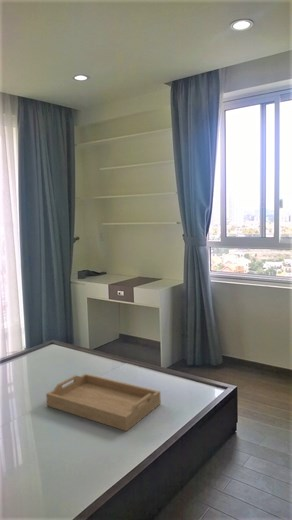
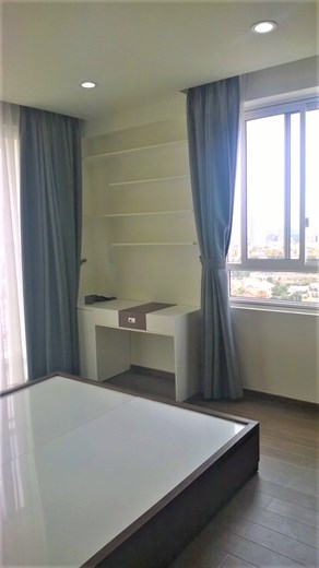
- serving tray [45,373,162,432]
